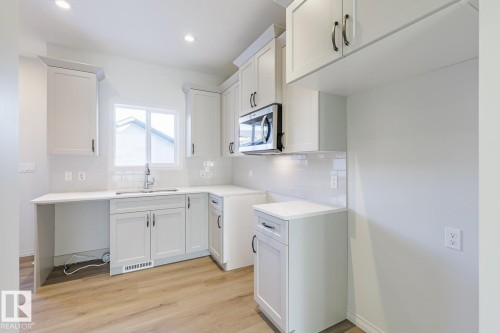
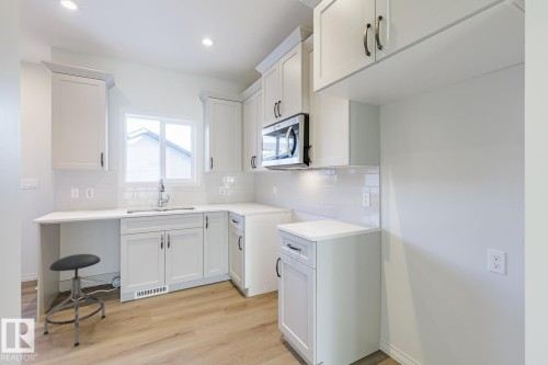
+ stool [43,253,106,347]
